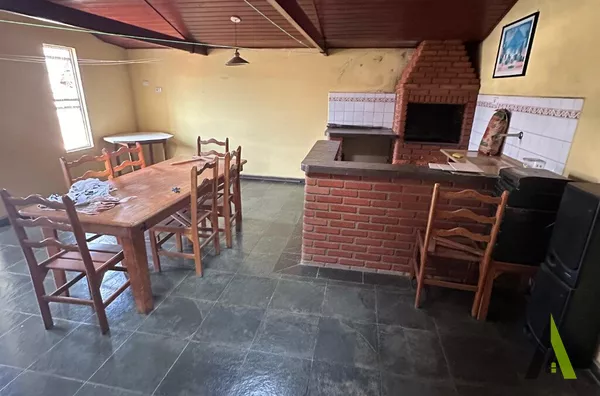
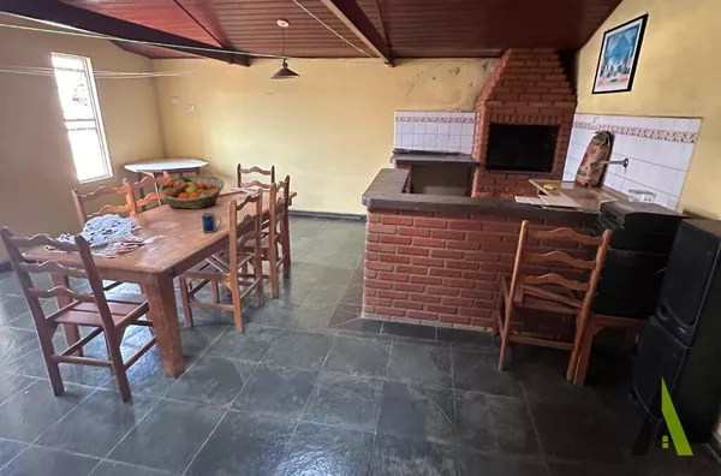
+ mug [201,212,224,233]
+ fruit basket [157,174,225,209]
